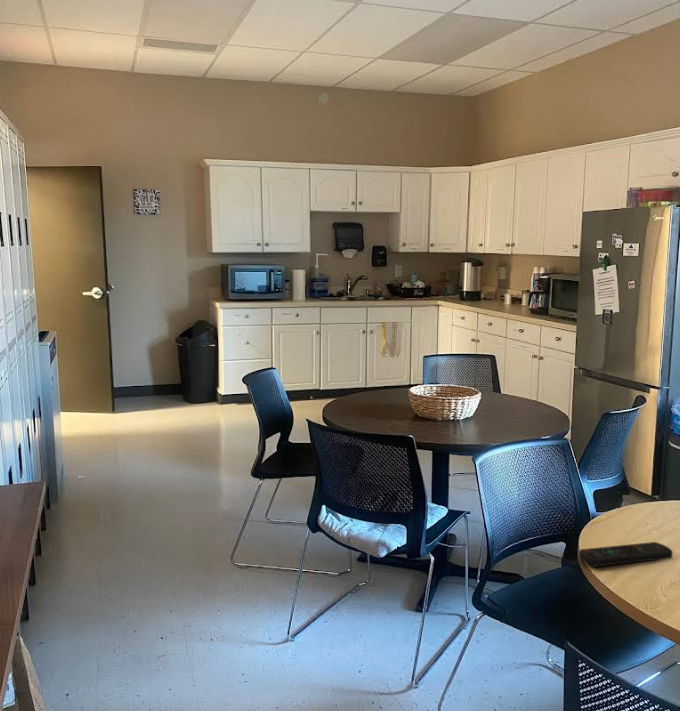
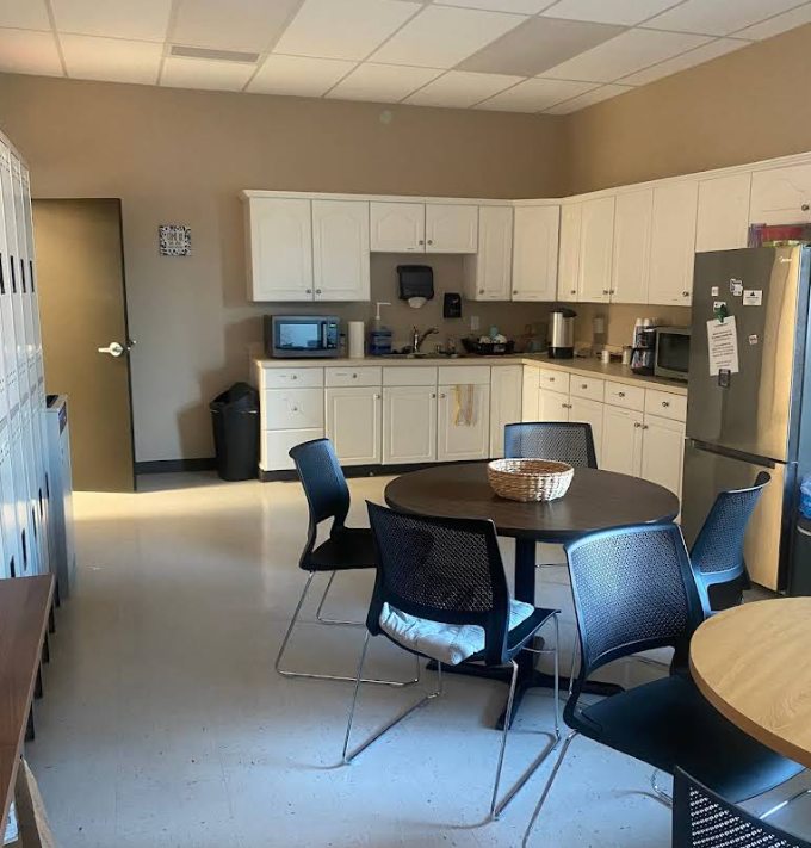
- remote control [578,541,673,568]
